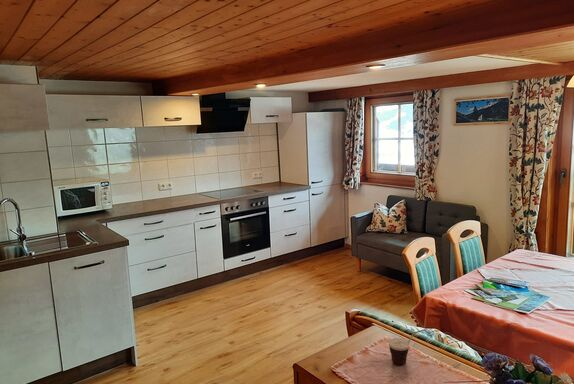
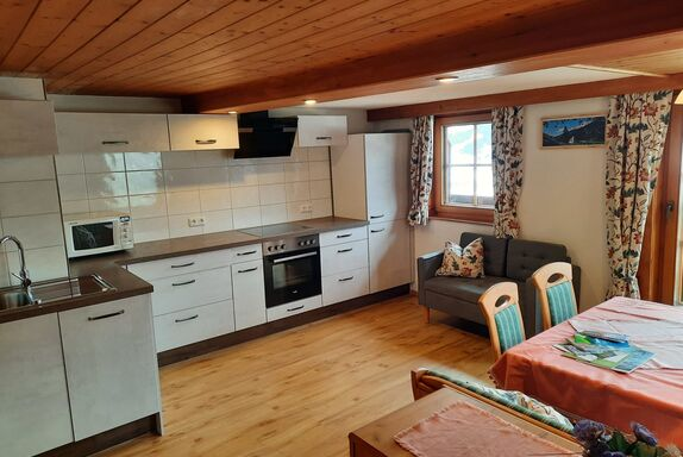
- cup [388,328,427,366]
